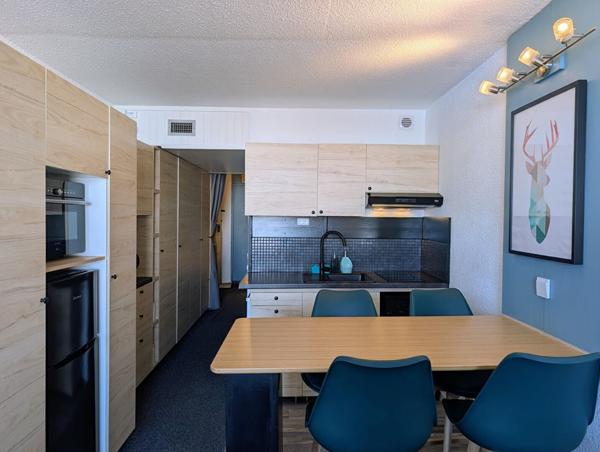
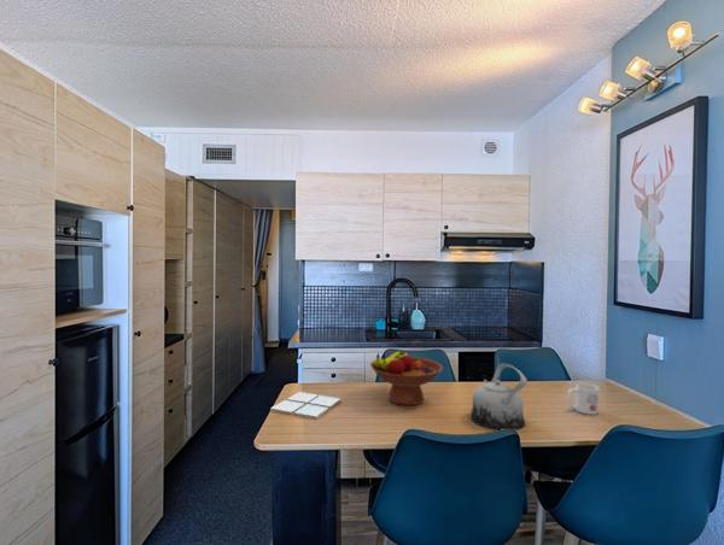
+ fruit bowl [369,351,444,406]
+ drink coaster [269,391,343,420]
+ mug [566,382,600,416]
+ teapot [469,362,529,432]
